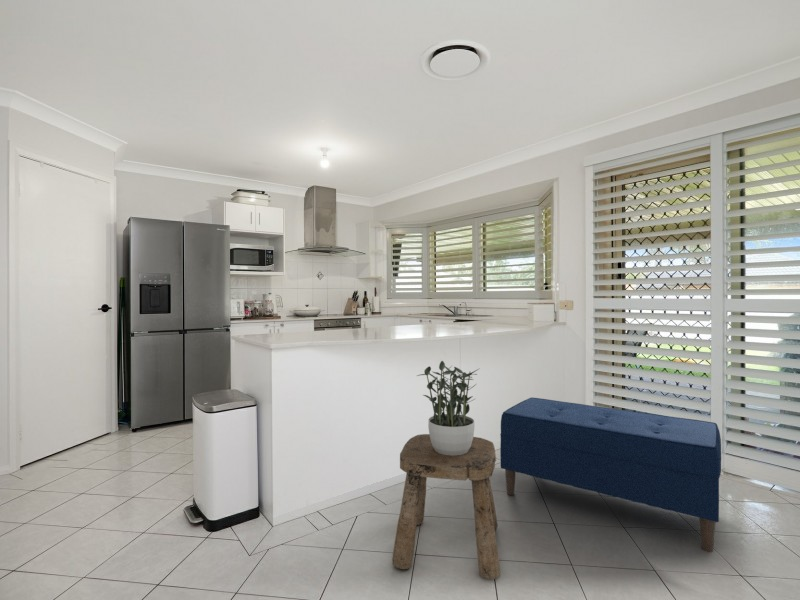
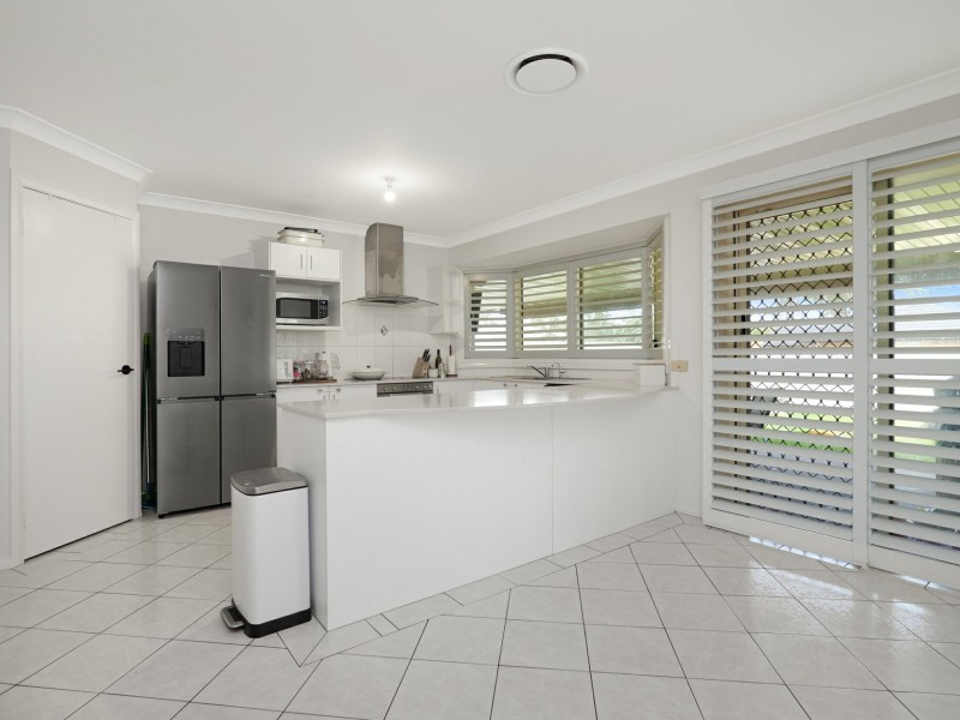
- bench [499,397,722,553]
- stool [391,433,501,580]
- potted plant [416,360,481,456]
